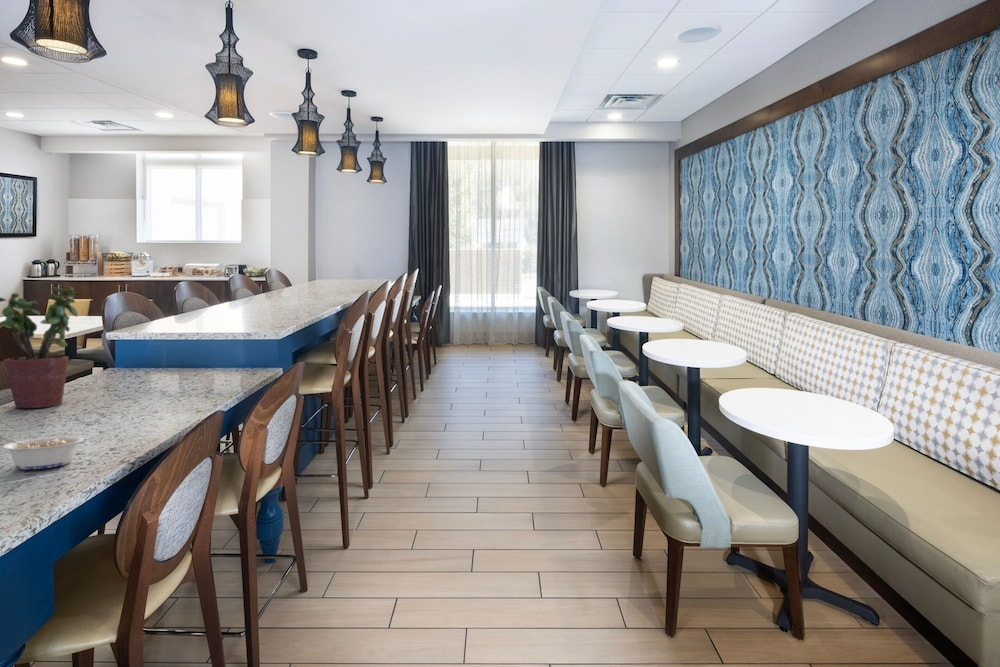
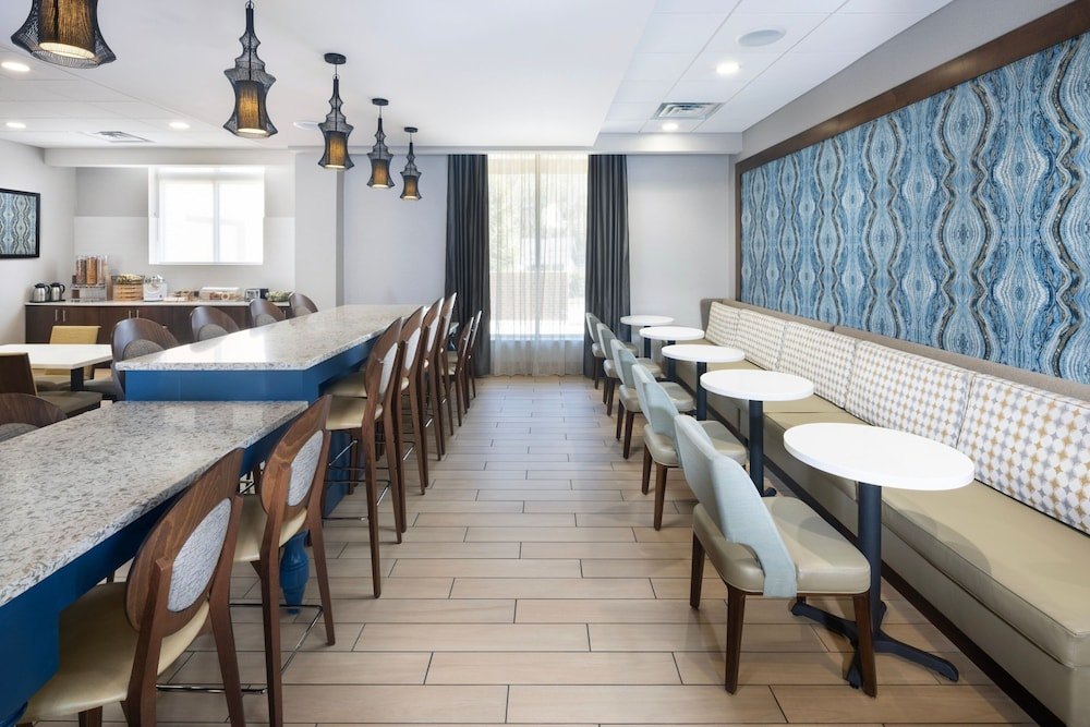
- potted plant [0,286,79,409]
- legume [0,435,84,470]
